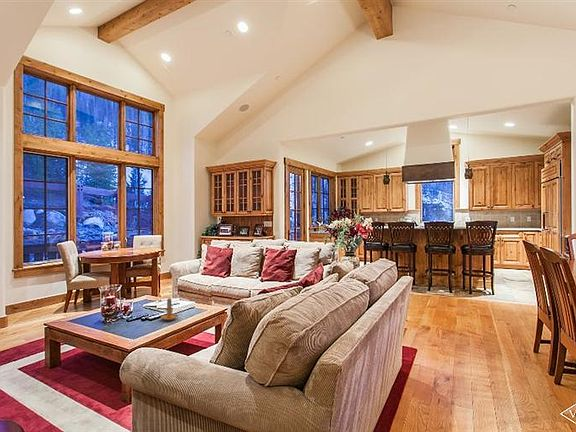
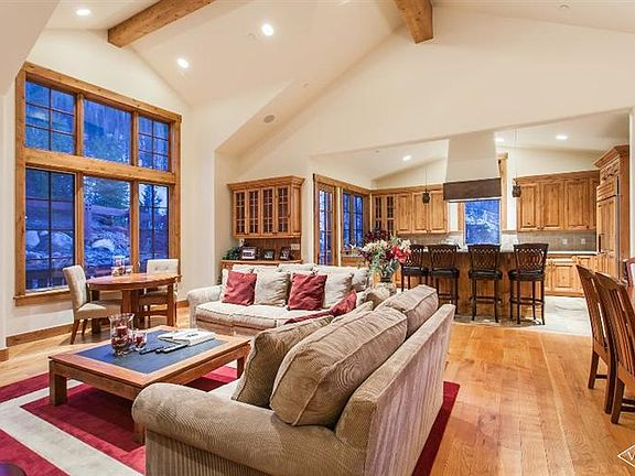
- candle [160,297,183,321]
